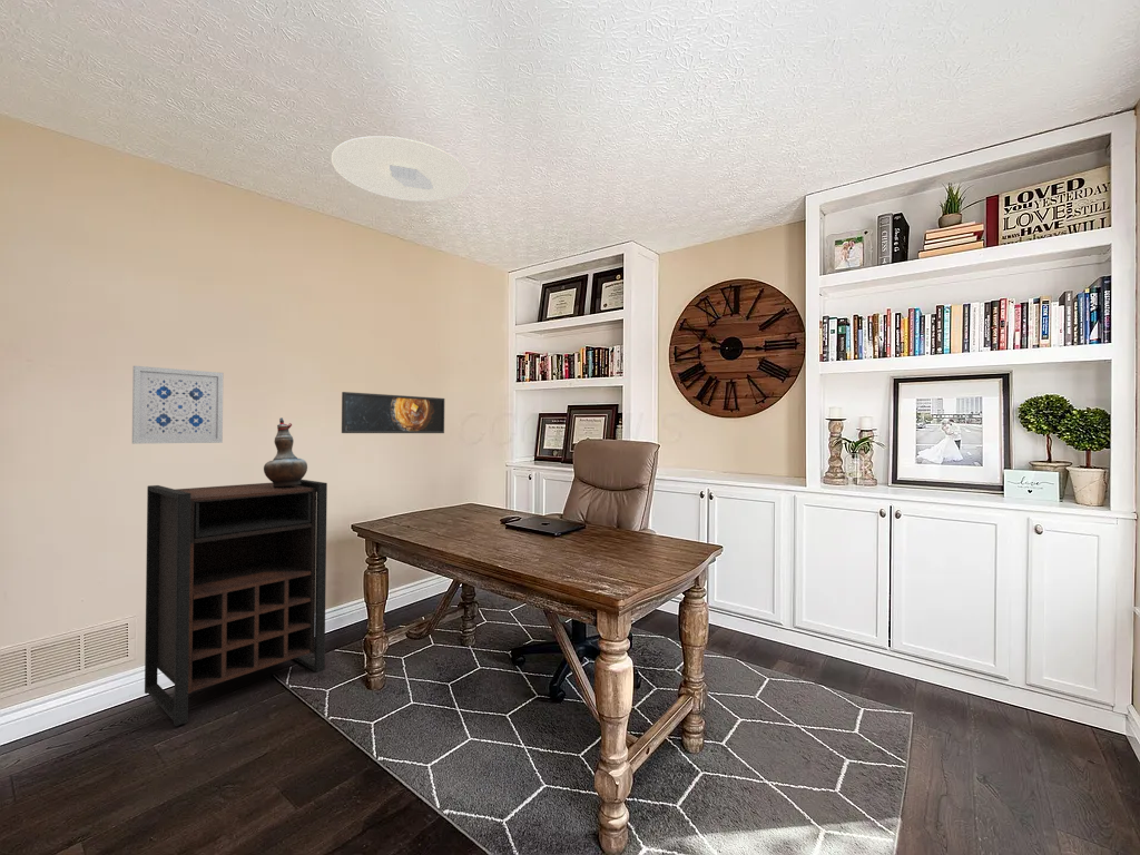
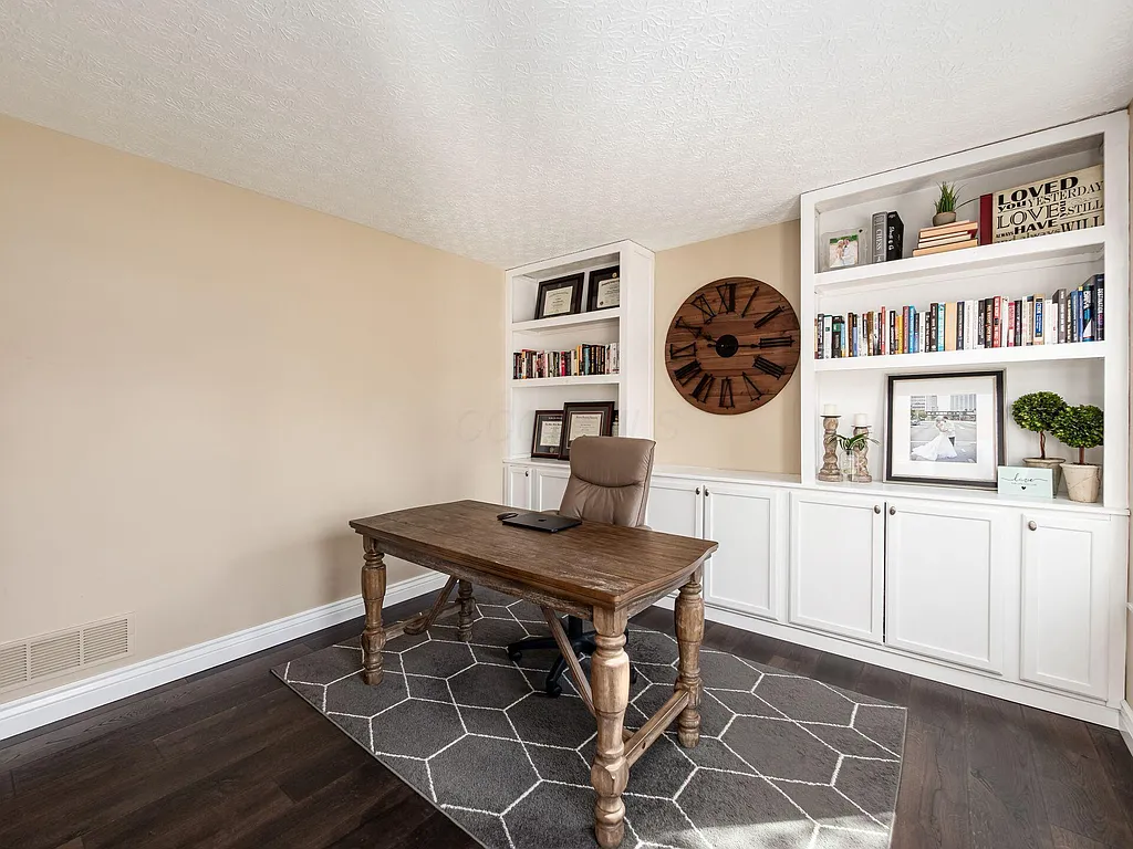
- ceiling light [331,135,471,203]
- shelving unit [144,479,328,727]
- decorative vase [263,416,308,488]
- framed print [341,391,445,434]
- wall art [131,365,225,445]
